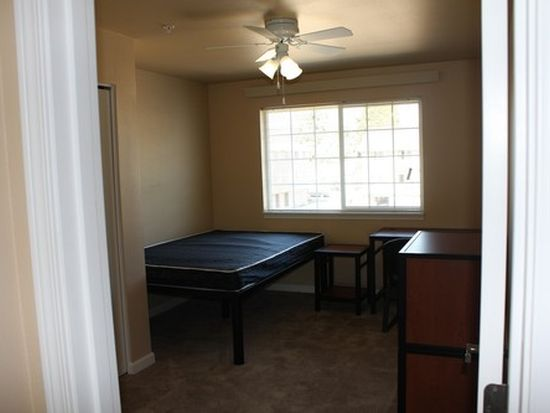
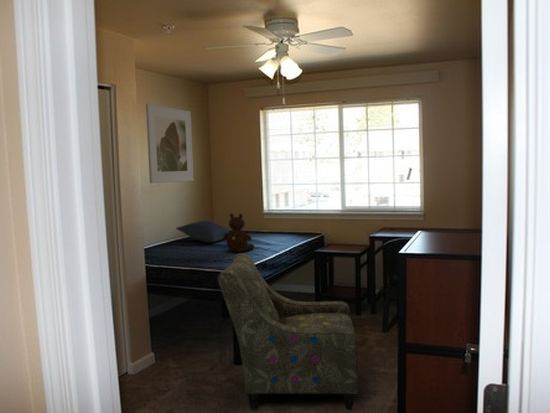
+ pillow [175,220,230,244]
+ armchair [217,252,359,412]
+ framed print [145,103,195,184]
+ teddy bear [222,212,255,253]
